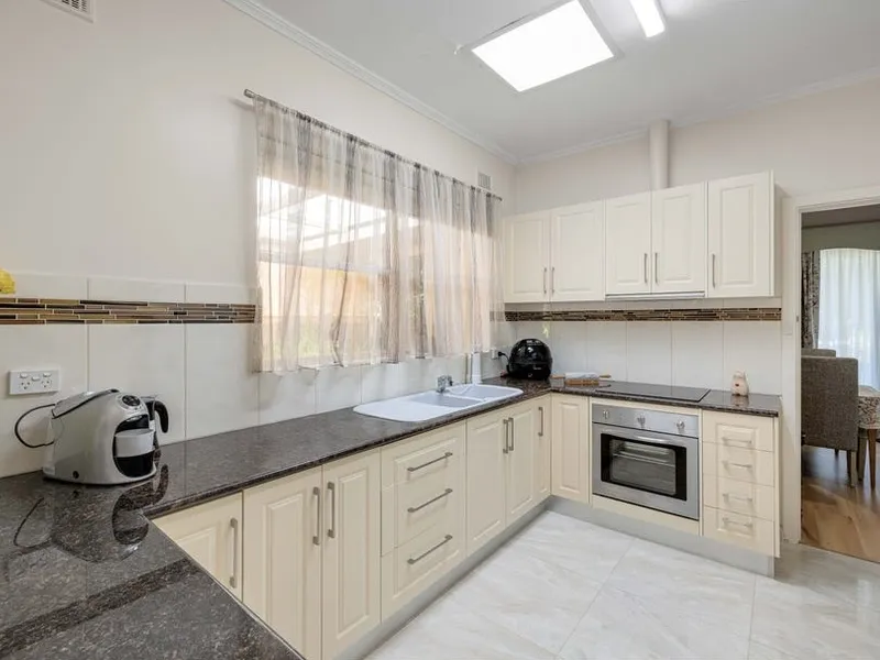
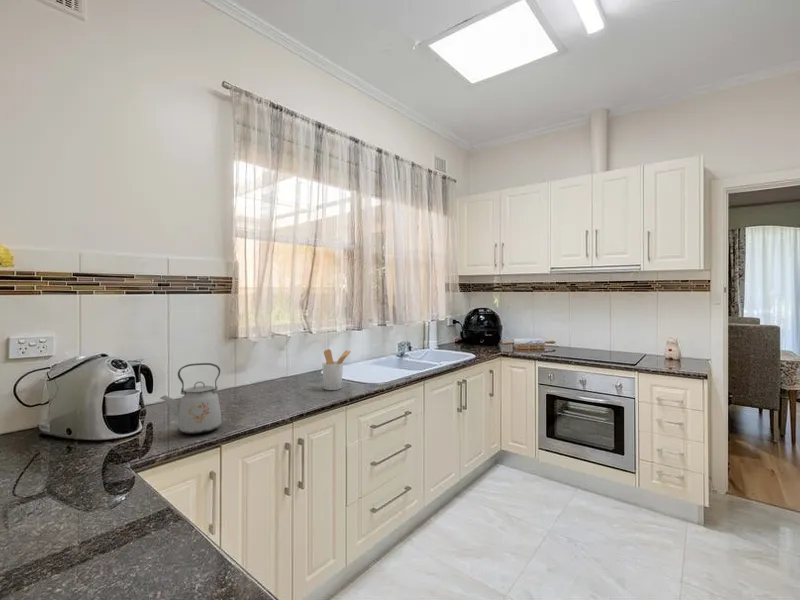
+ kettle [159,362,222,435]
+ utensil holder [321,348,352,391]
